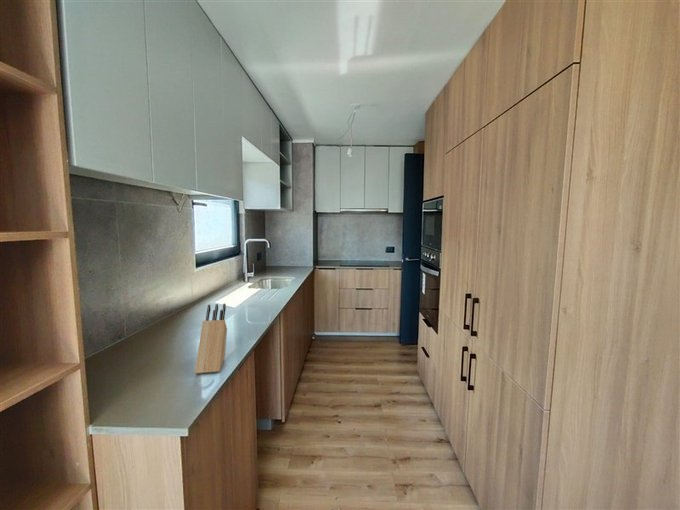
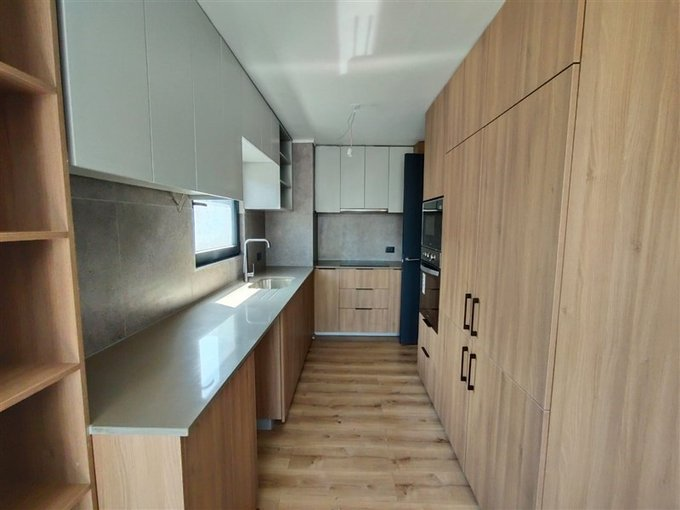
- knife block [194,303,228,375]
